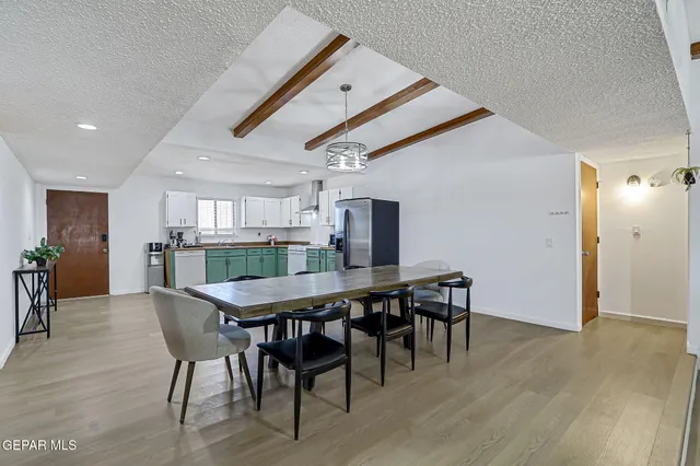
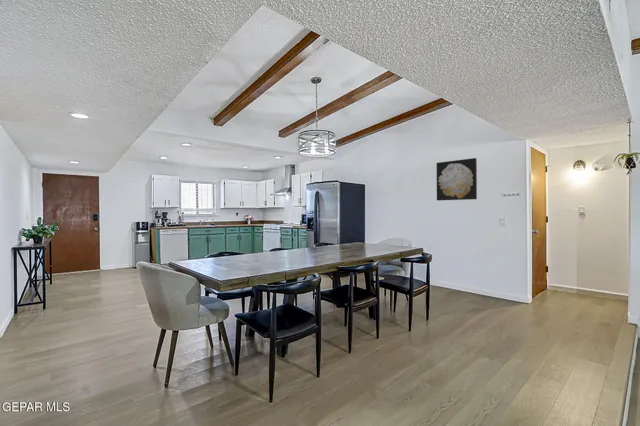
+ wall art [436,157,478,201]
